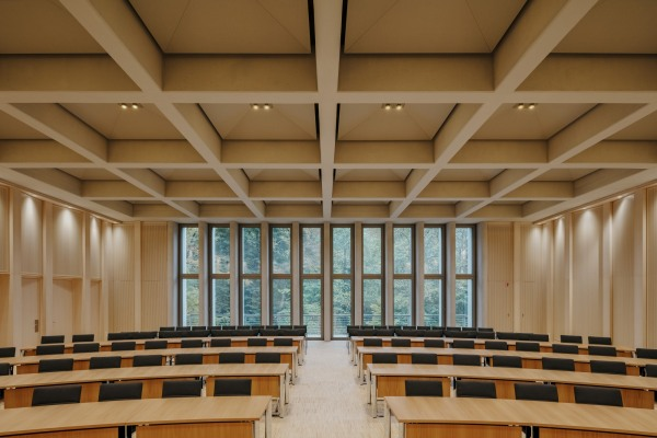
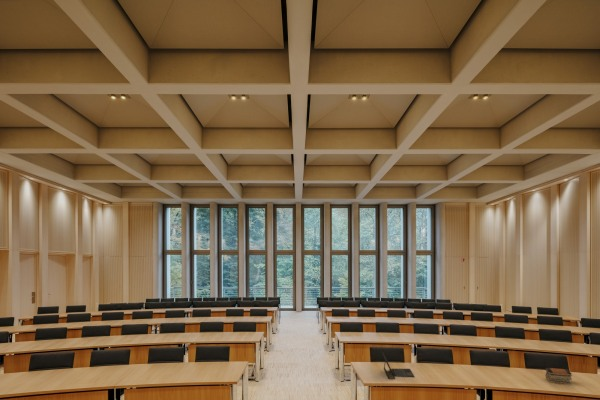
+ laptop [381,351,416,380]
+ book stack [544,367,573,385]
